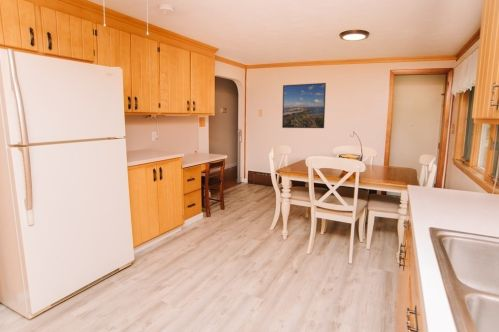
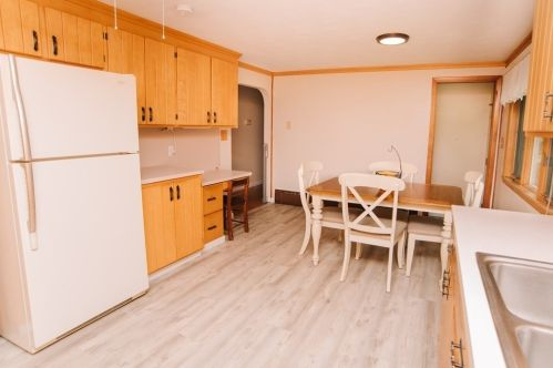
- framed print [281,82,327,129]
